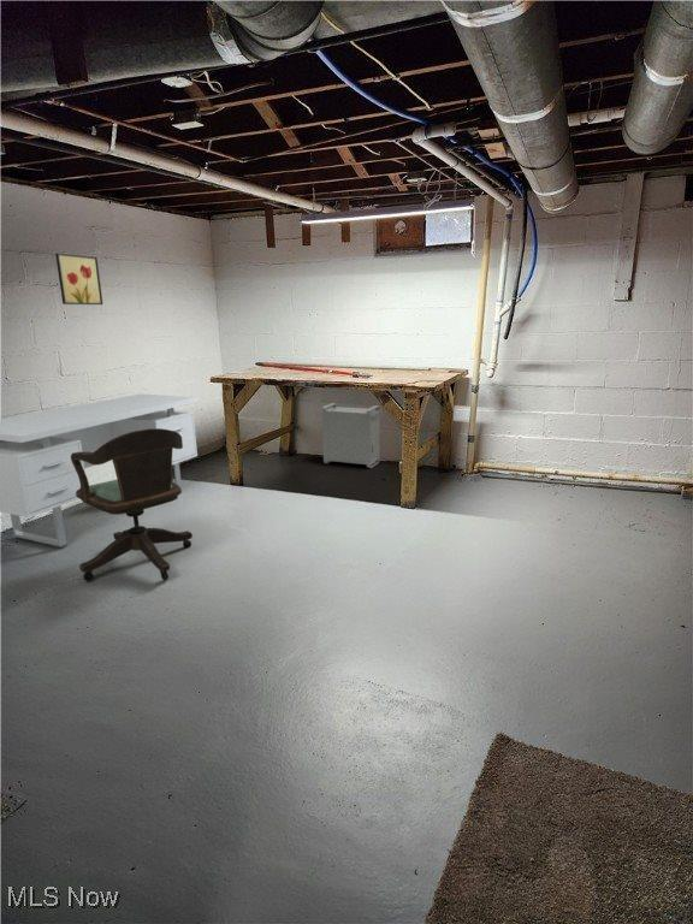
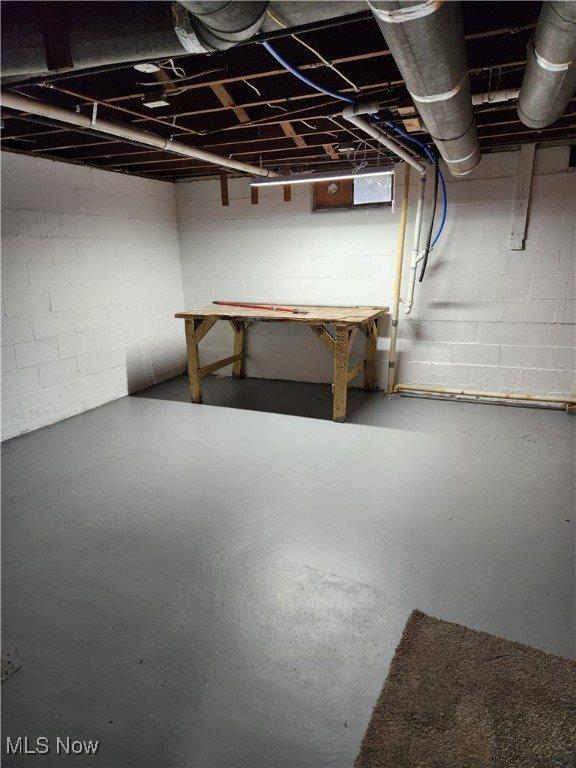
- wall art [54,253,103,306]
- office chair [71,428,194,582]
- desk [0,393,199,549]
- storage bin [321,402,380,469]
